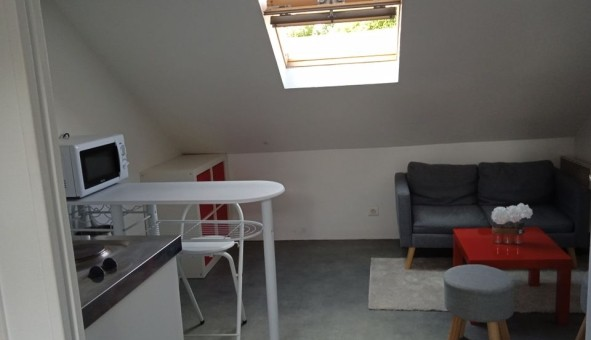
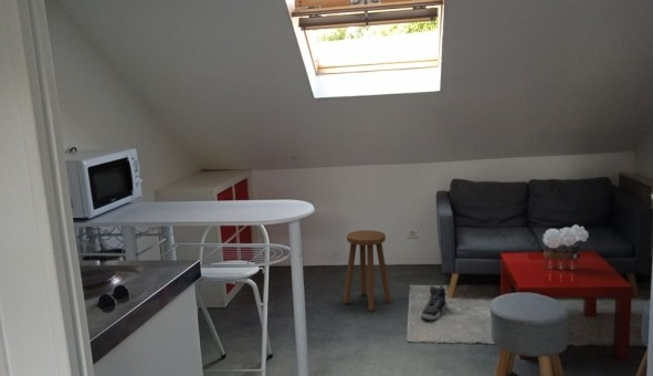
+ sneaker [420,284,447,321]
+ stool [343,229,392,313]
